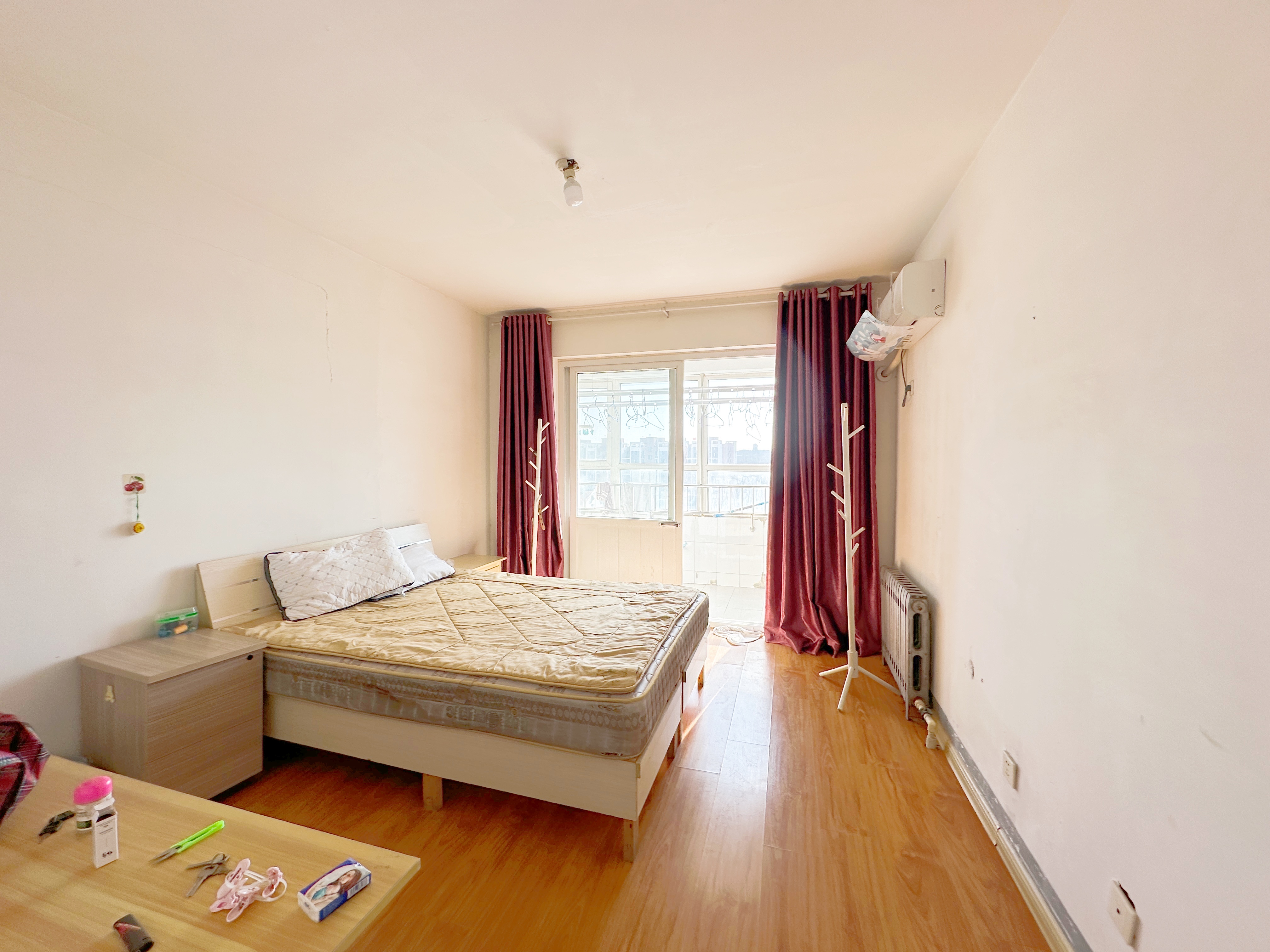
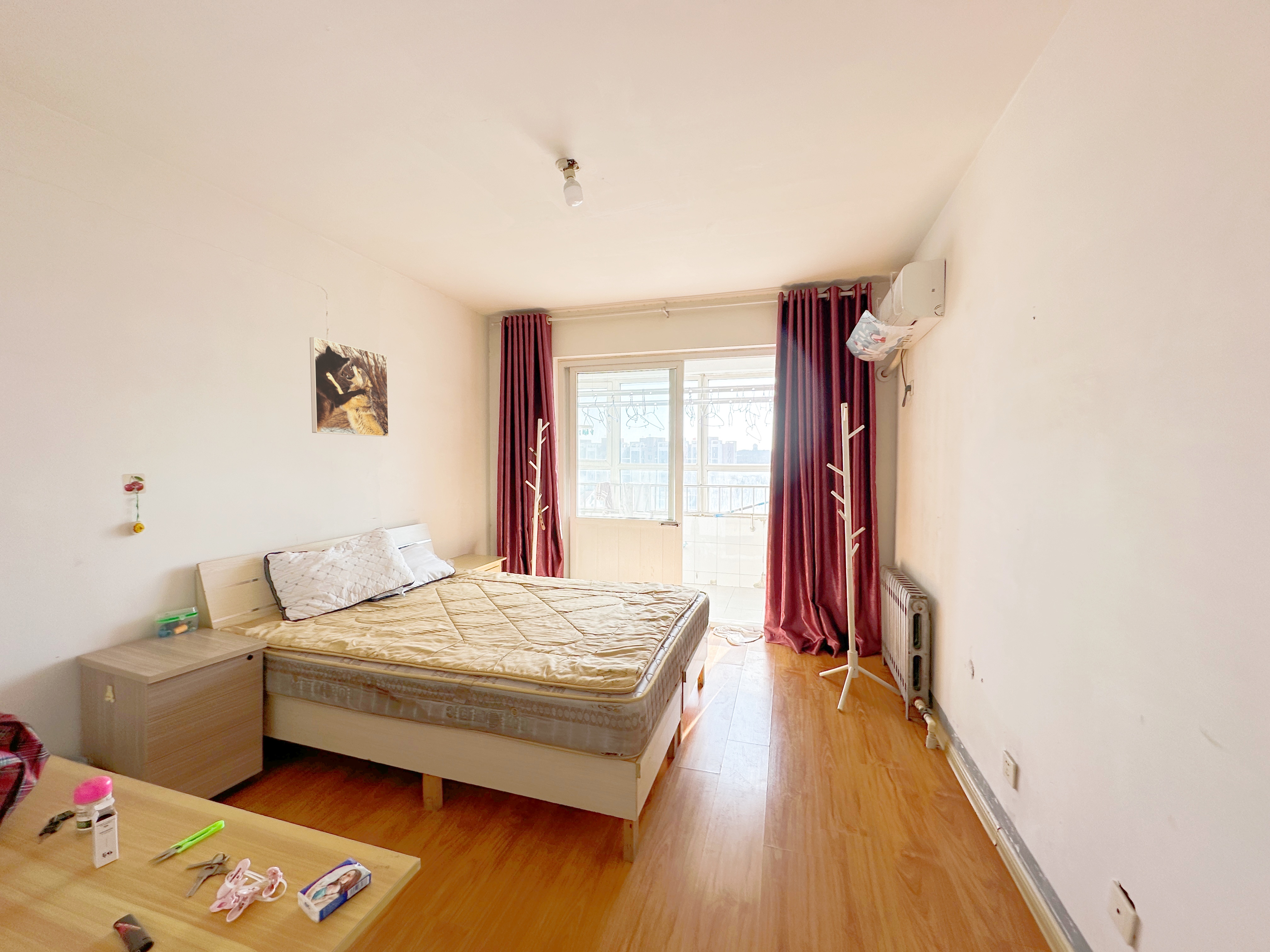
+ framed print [309,337,389,437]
